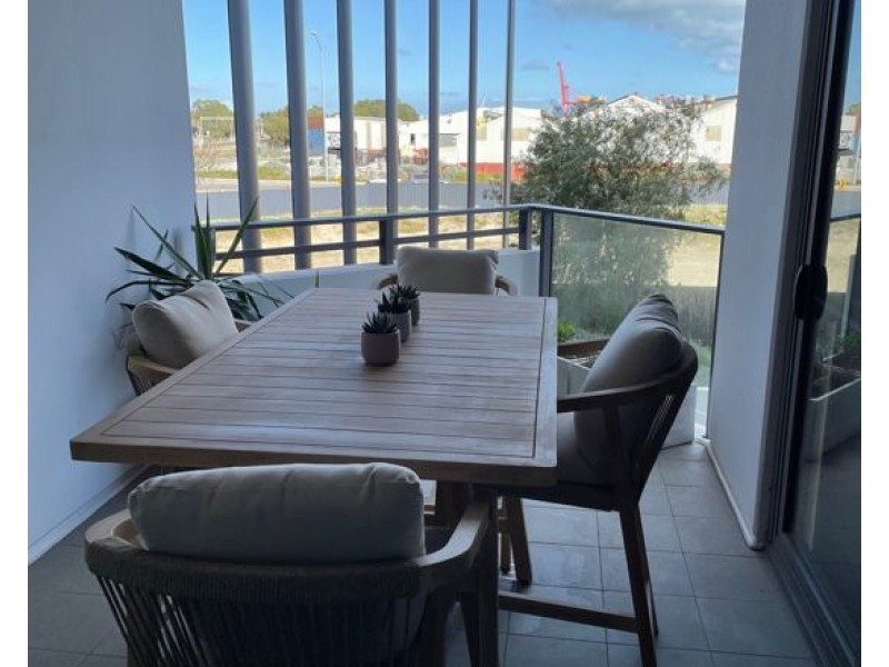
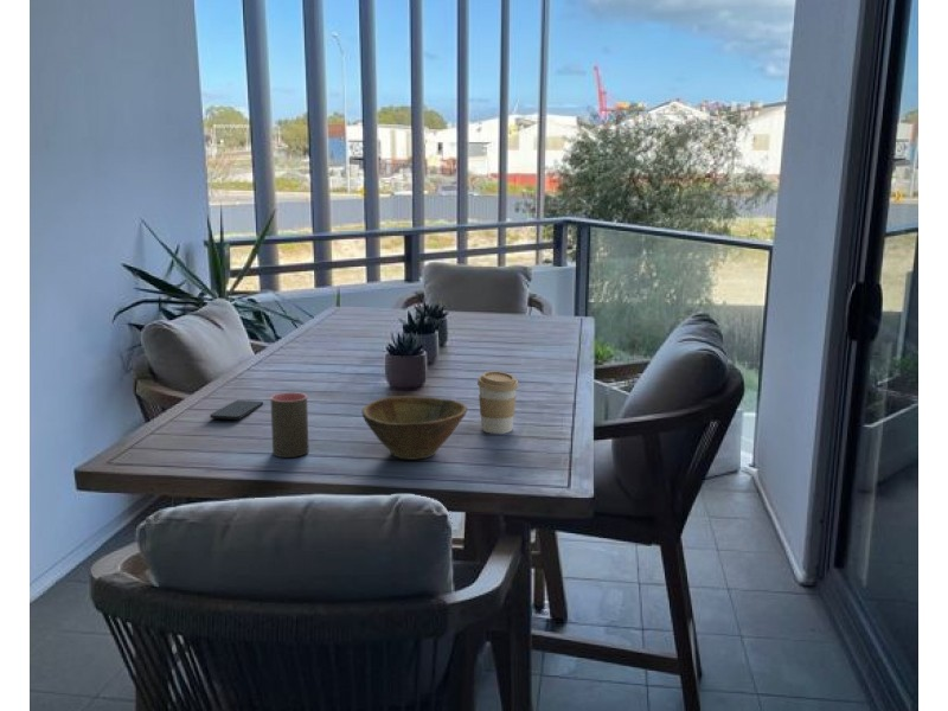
+ bowl [360,395,468,461]
+ cup [269,391,310,459]
+ smartphone [209,399,264,421]
+ coffee cup [476,370,519,435]
